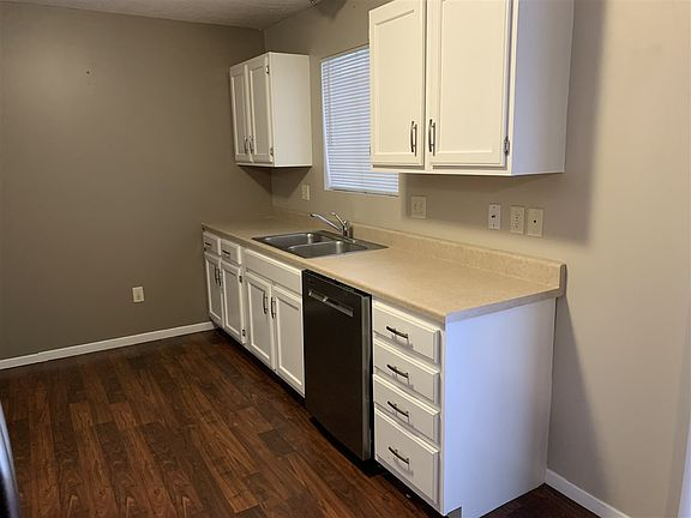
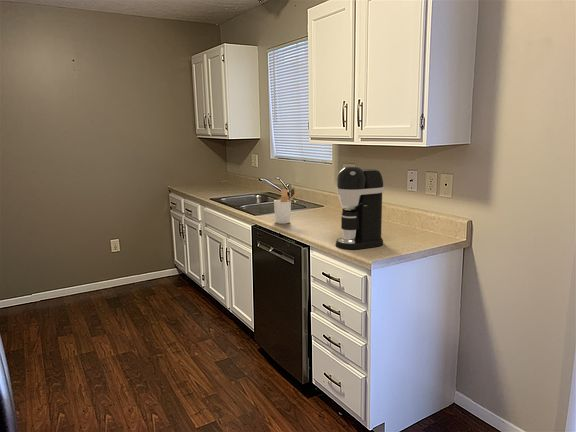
+ utensil holder [273,188,300,225]
+ coffee maker [335,165,385,251]
